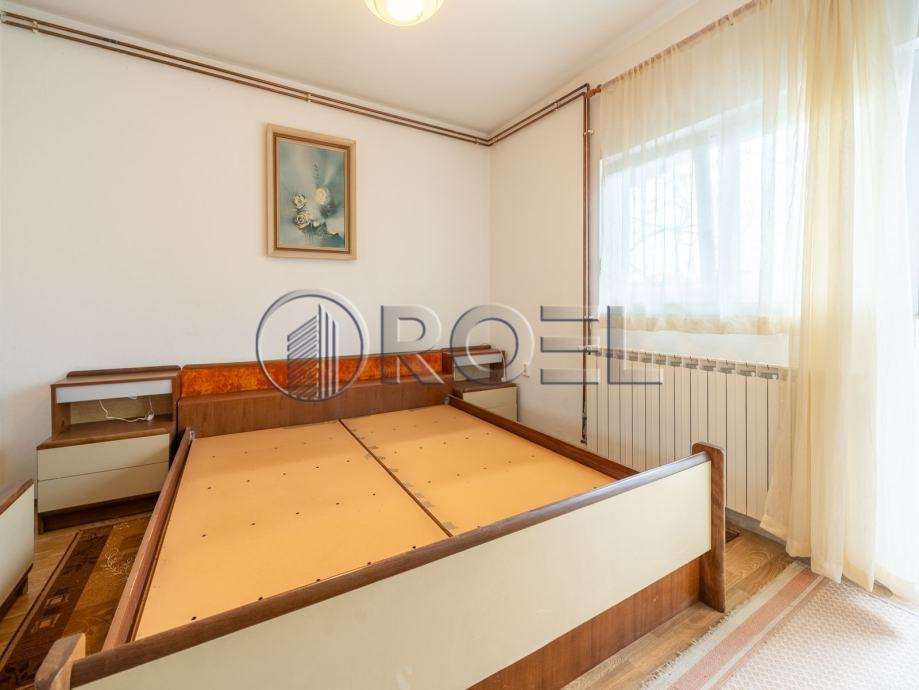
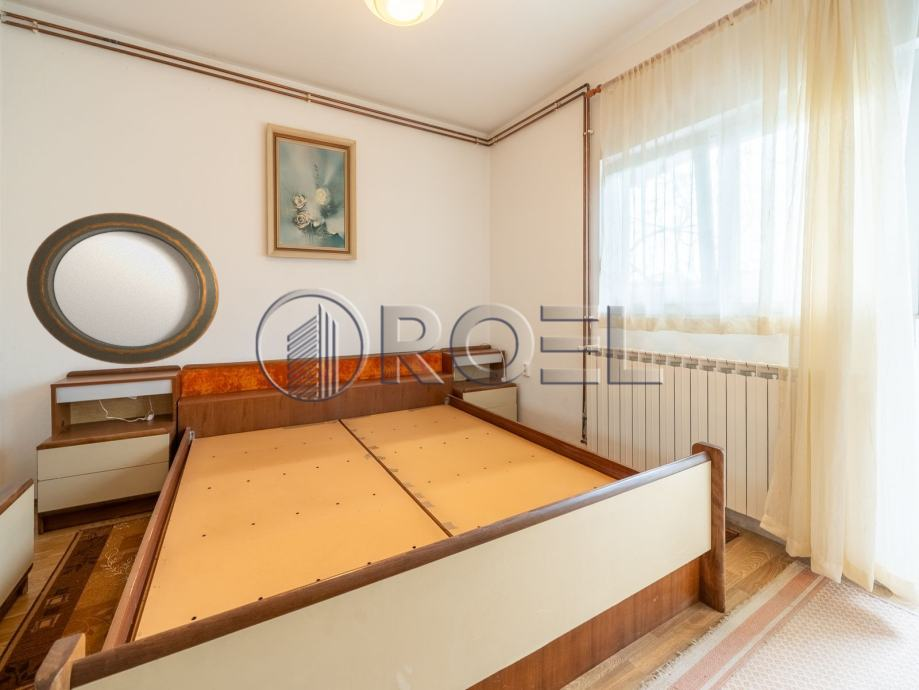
+ home mirror [26,212,220,365]
